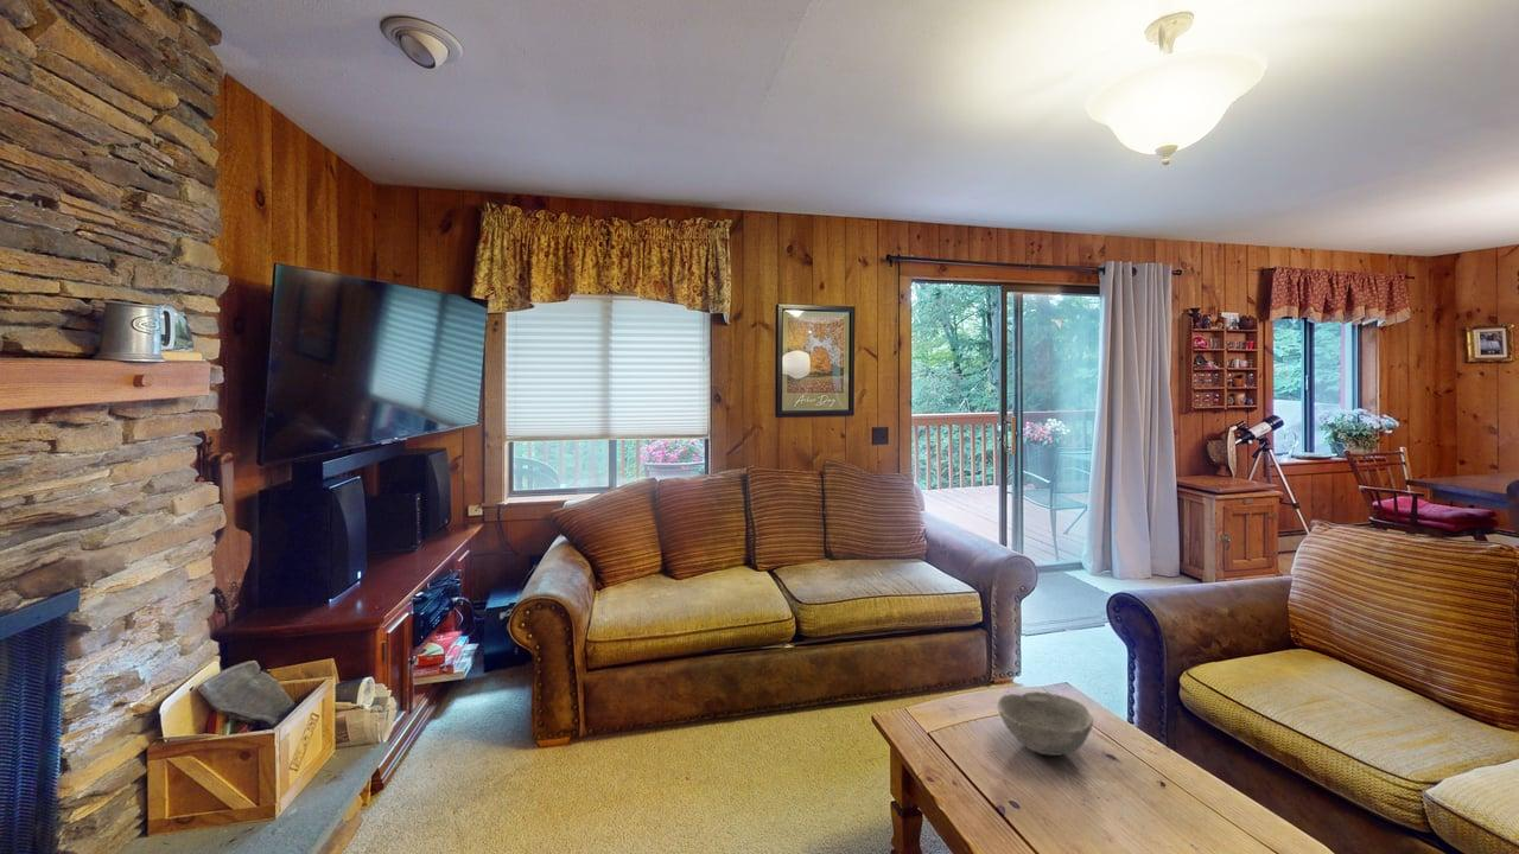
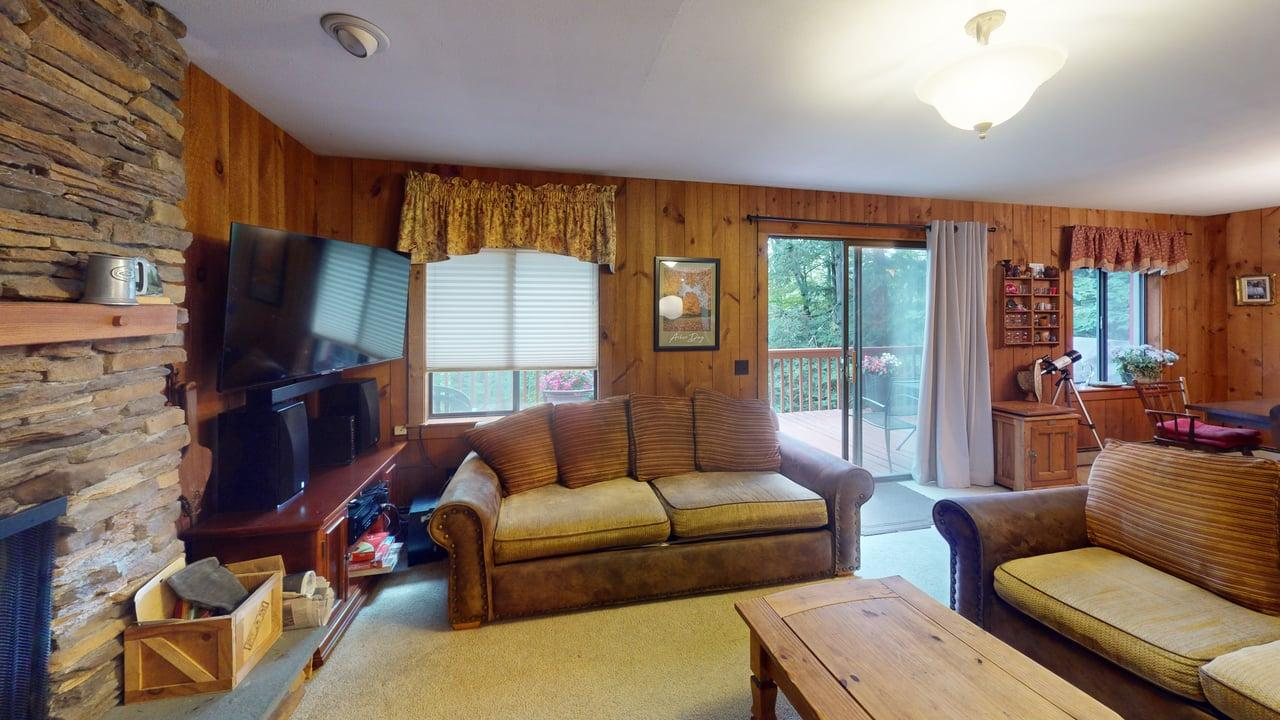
- bowl [997,690,1094,757]
